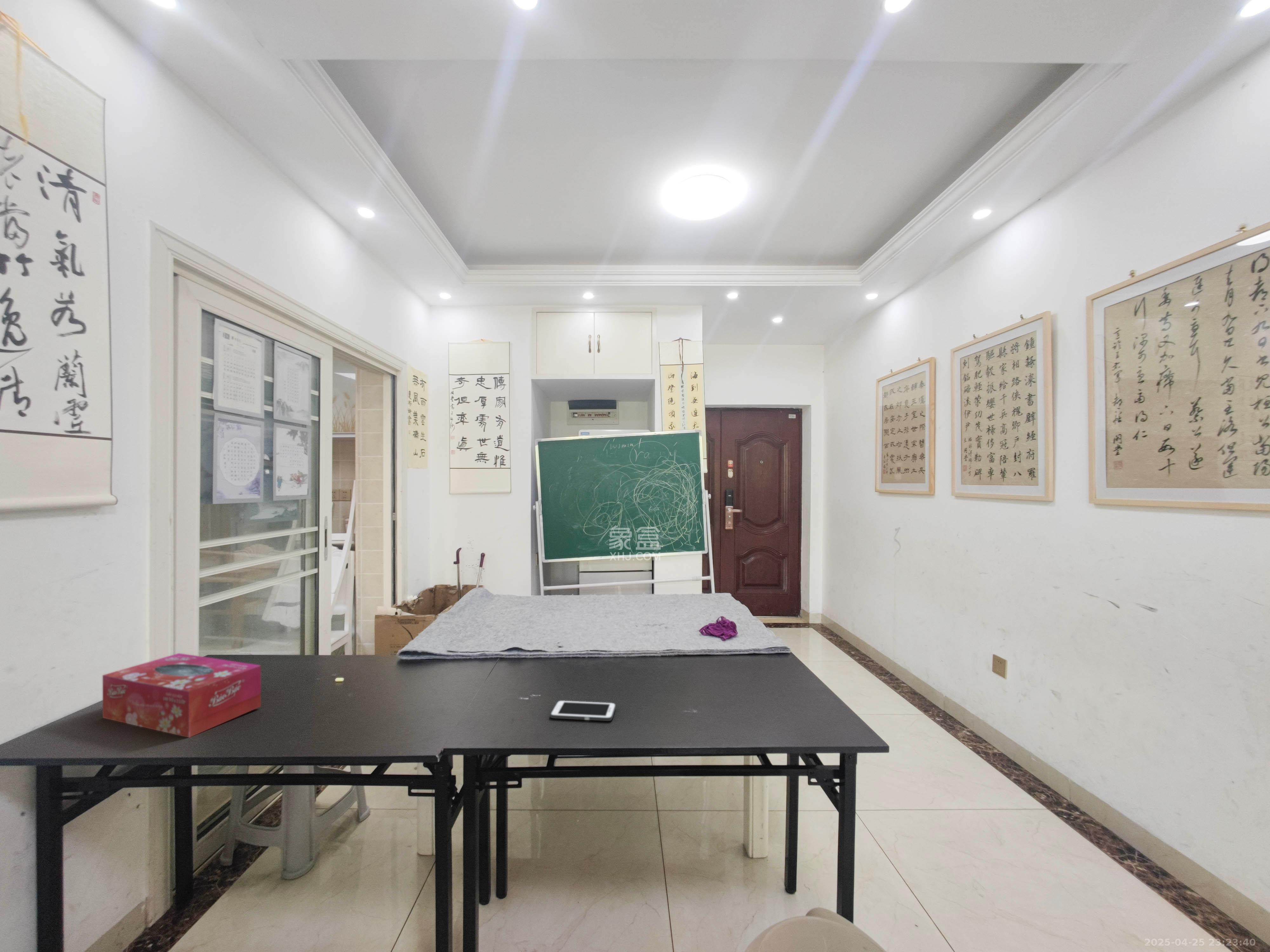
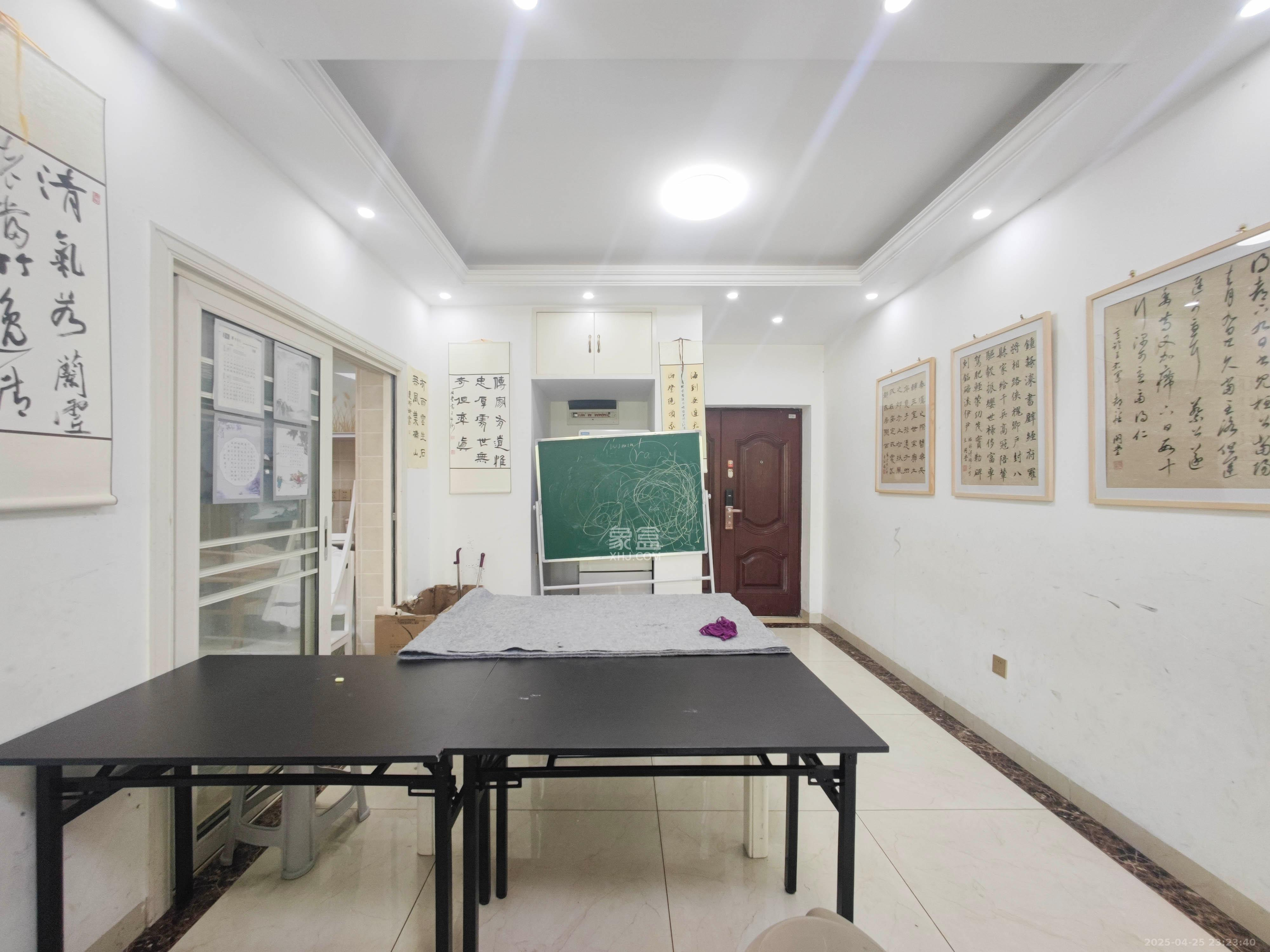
- tissue box [102,653,261,738]
- cell phone [550,700,616,721]
